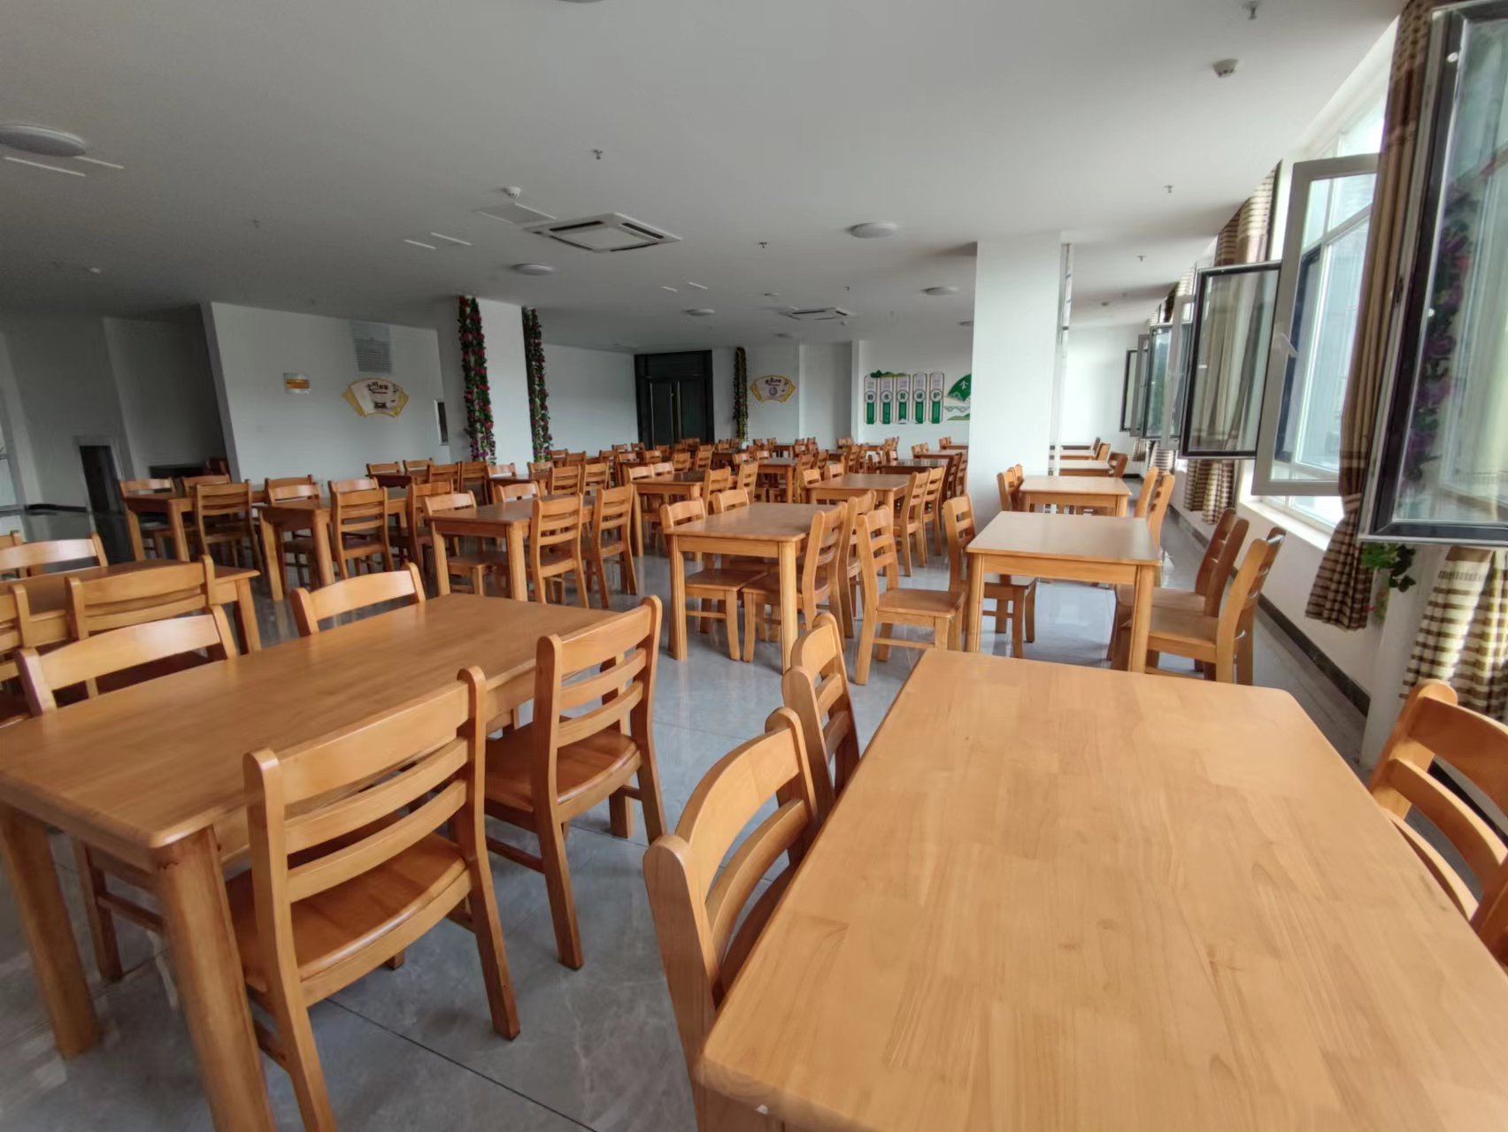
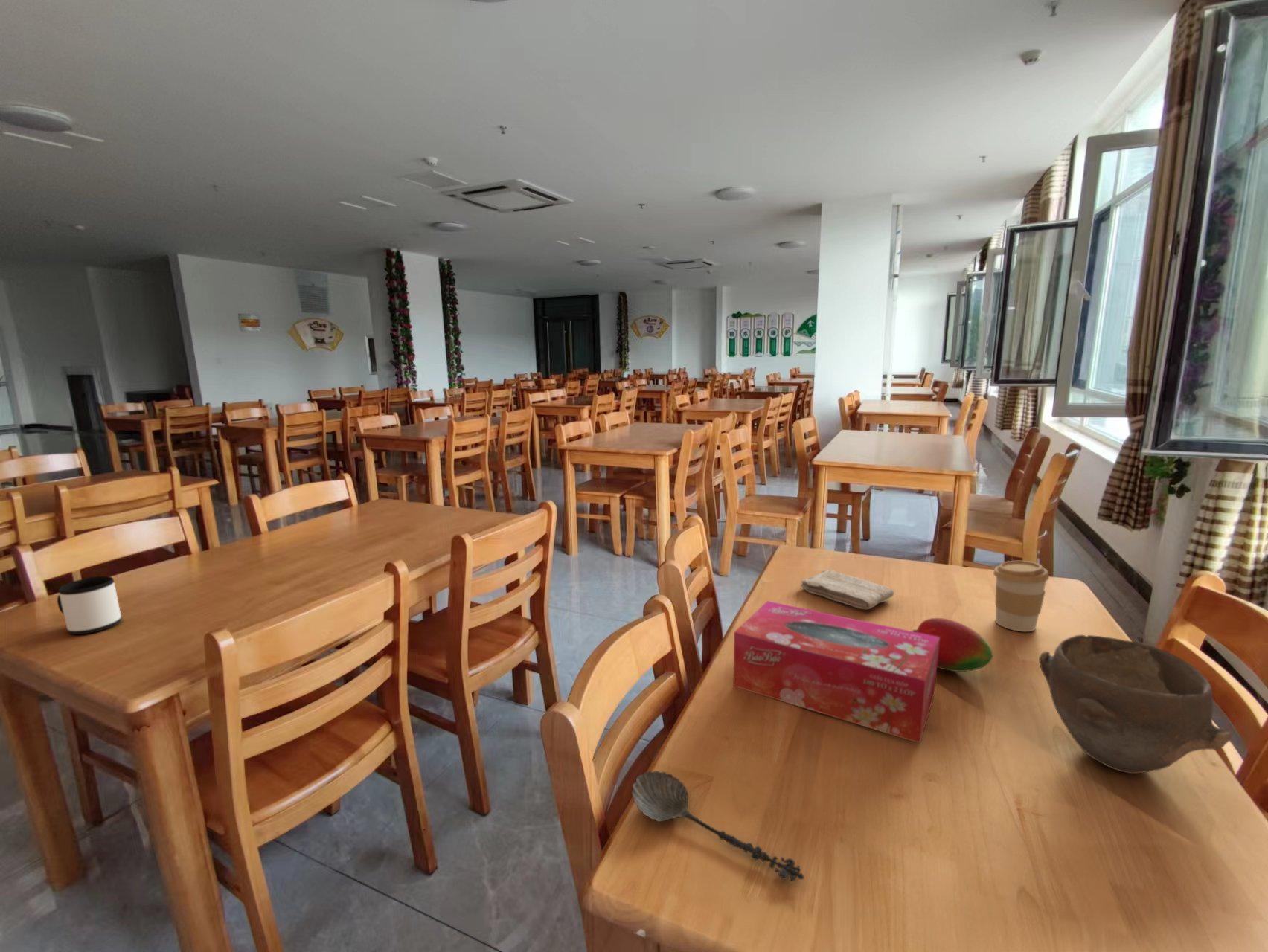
+ bowl [1038,634,1232,774]
+ washcloth [800,569,894,610]
+ coffee cup [993,560,1050,632]
+ mug [57,576,122,635]
+ fruit [912,617,993,672]
+ spoon [631,770,805,882]
+ tissue box [733,600,939,744]
